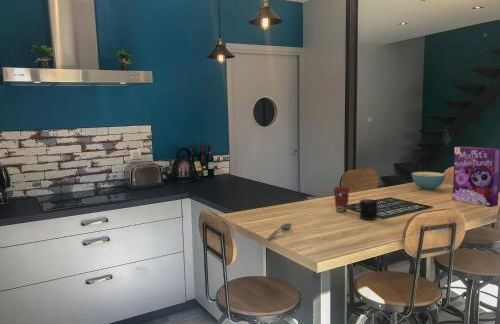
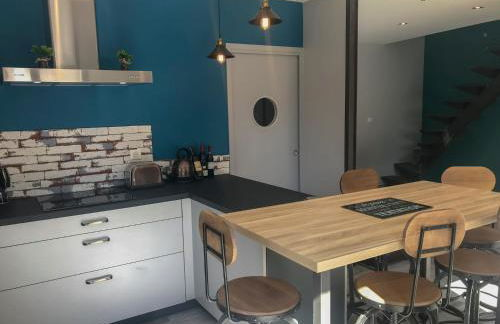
- cereal bowl [411,171,446,191]
- coffee cup [332,186,351,213]
- soupspoon [266,222,292,241]
- candle [358,198,379,221]
- cereal box [452,145,500,208]
